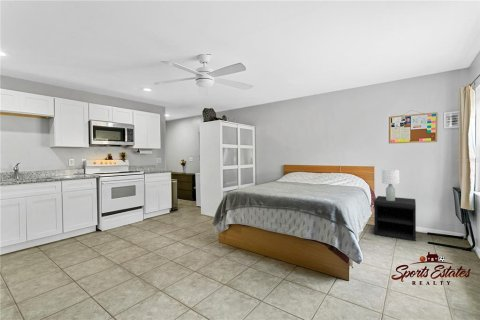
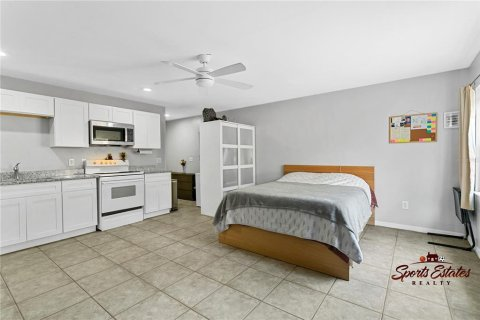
- lamp [381,168,400,201]
- nightstand [373,195,417,242]
